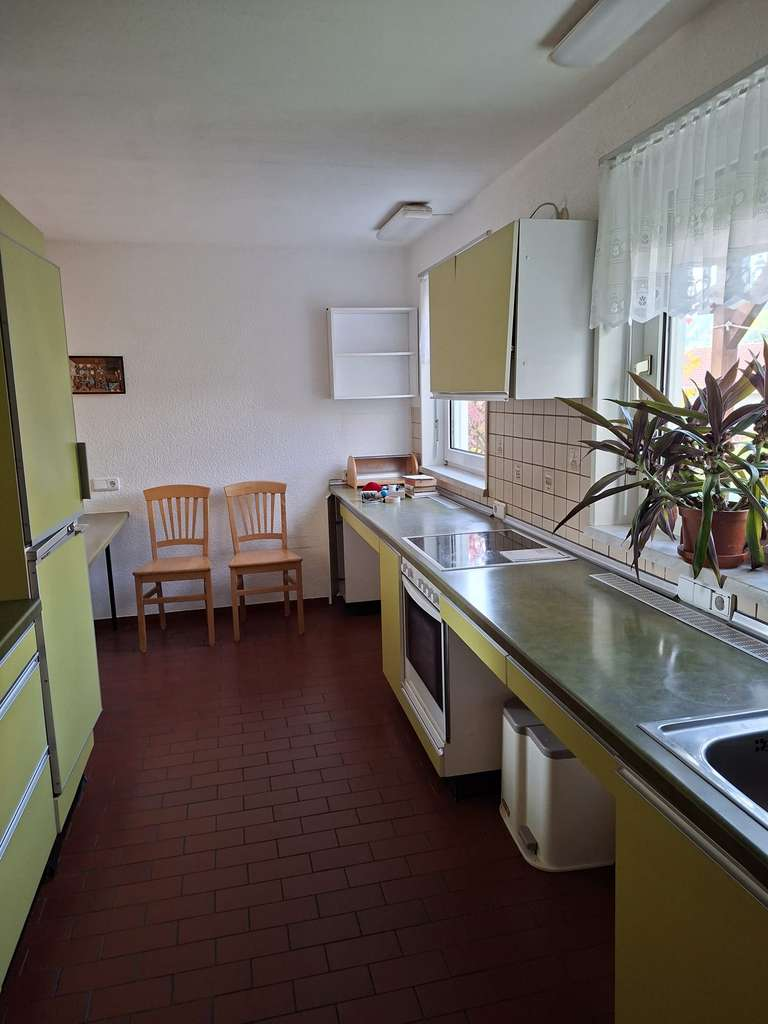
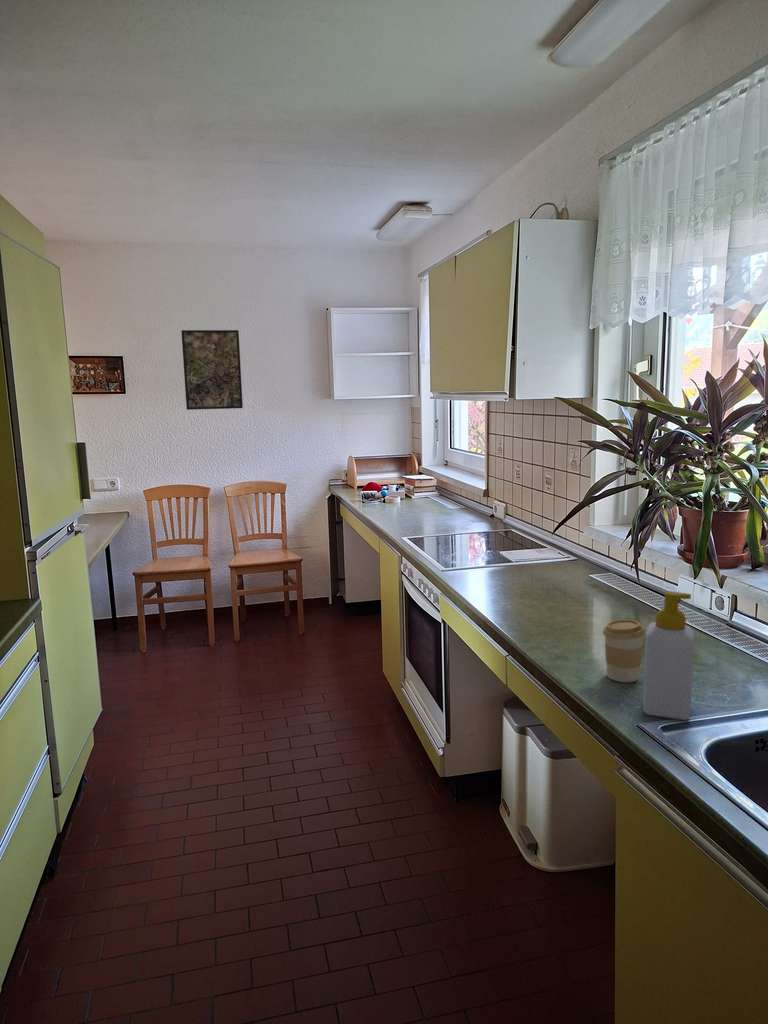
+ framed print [180,329,244,411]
+ coffee cup [602,619,646,683]
+ soap bottle [642,590,695,721]
